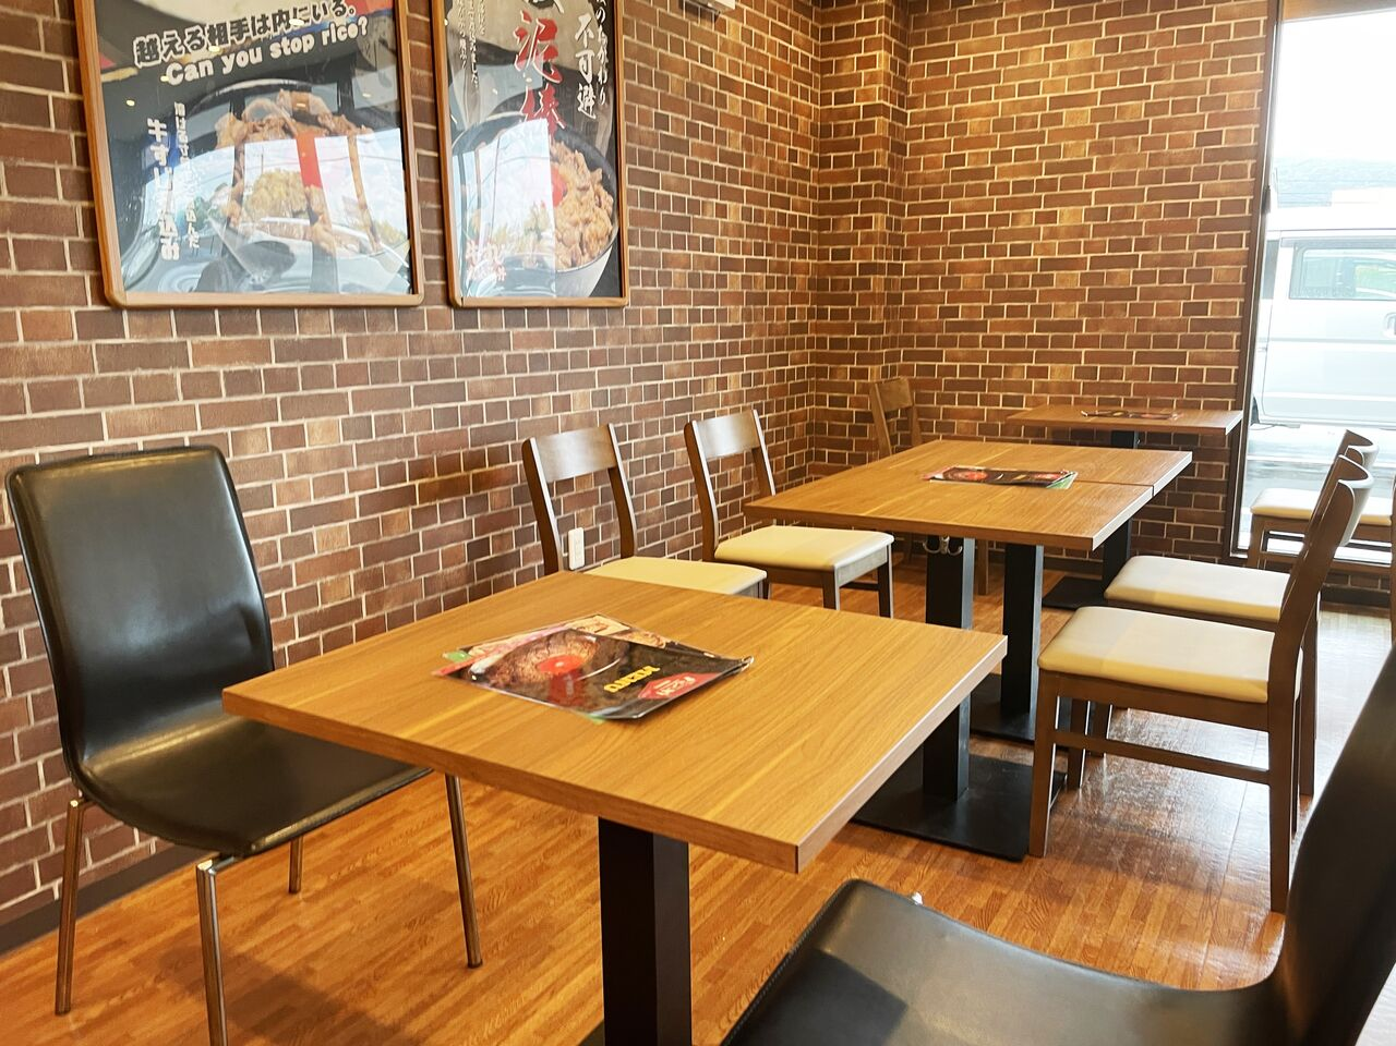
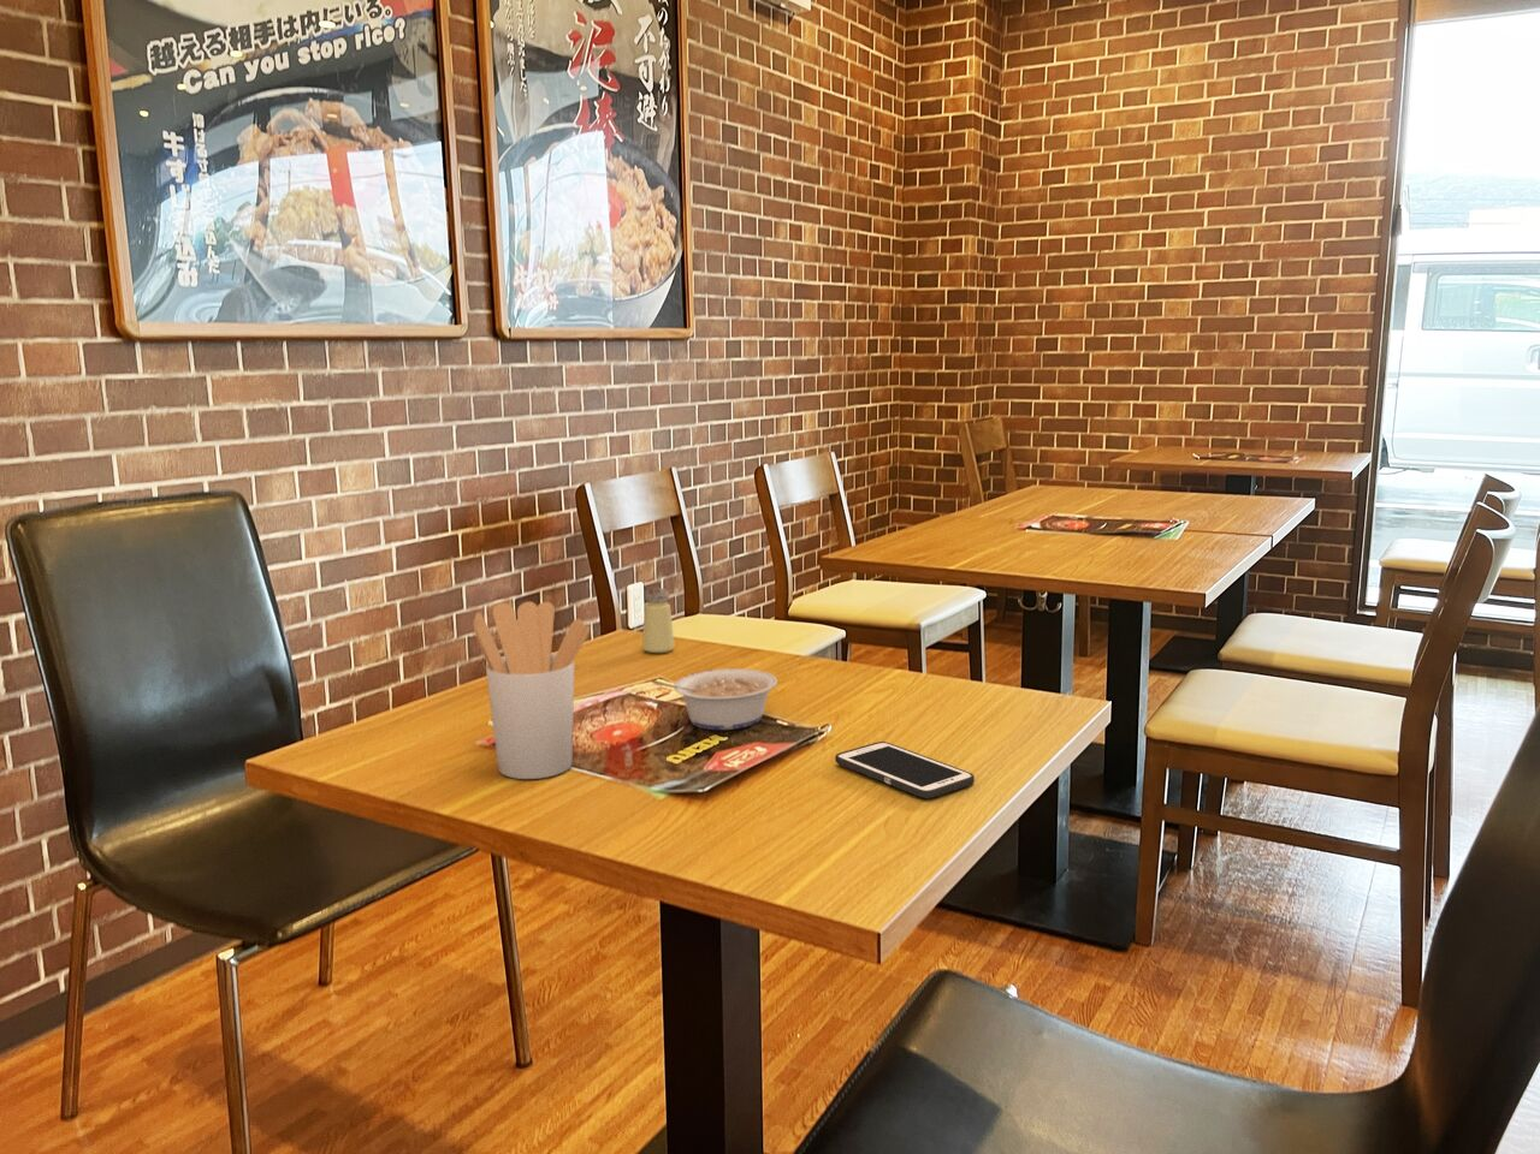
+ legume [651,667,778,731]
+ saltshaker [641,587,675,653]
+ cell phone [834,741,976,799]
+ utensil holder [473,600,591,781]
